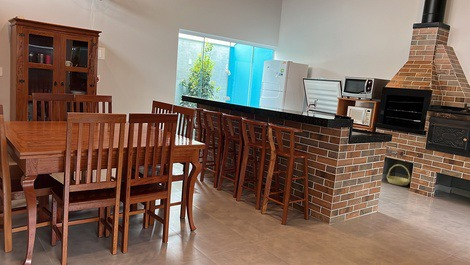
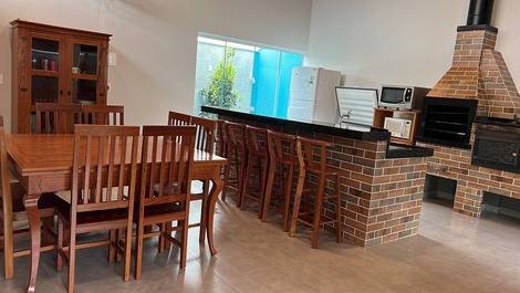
- basket [386,164,412,186]
